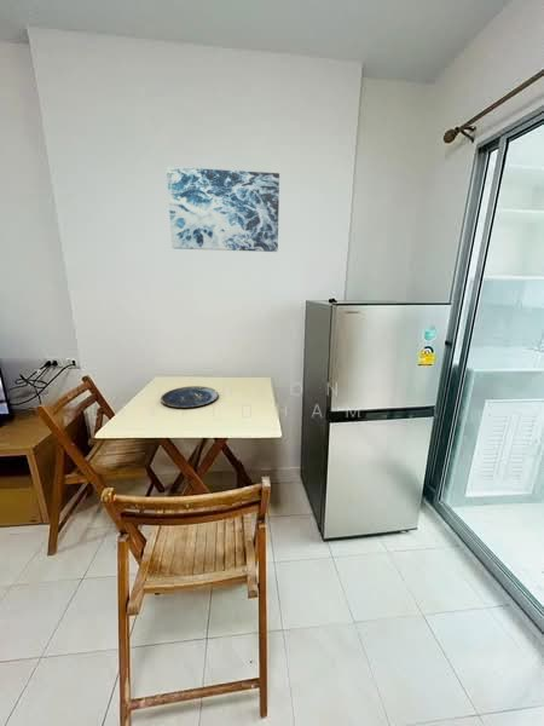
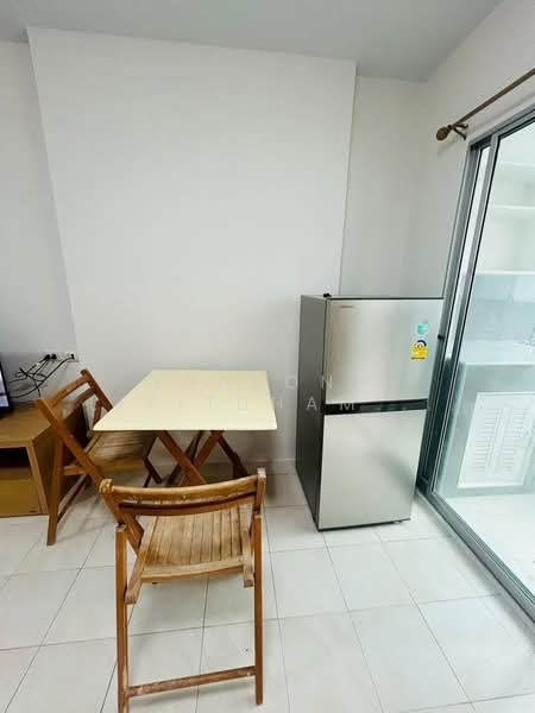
- wall art [166,166,280,253]
- plate [160,385,220,409]
